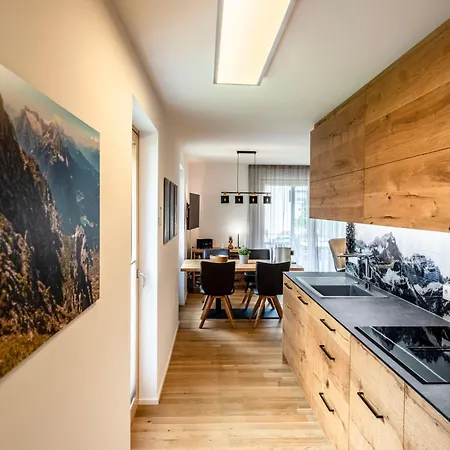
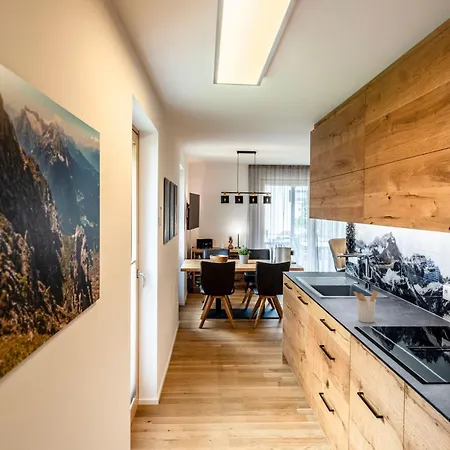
+ utensil holder [353,290,379,324]
